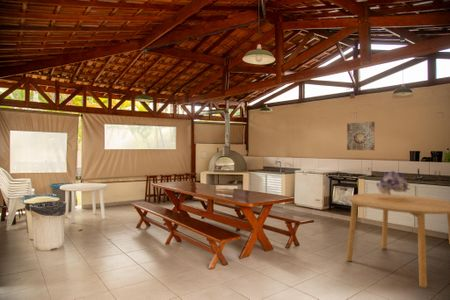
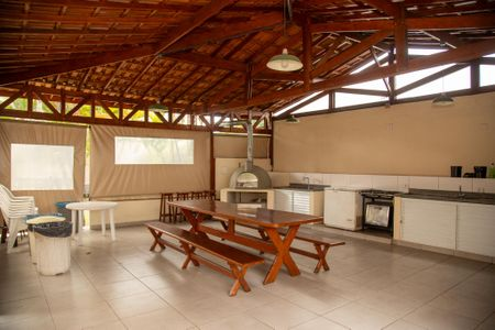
- bouquet [375,170,411,194]
- wall art [346,121,376,151]
- dining table [345,193,450,288]
